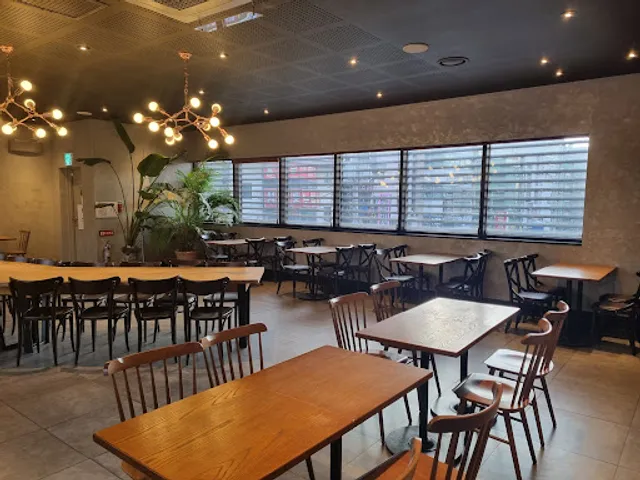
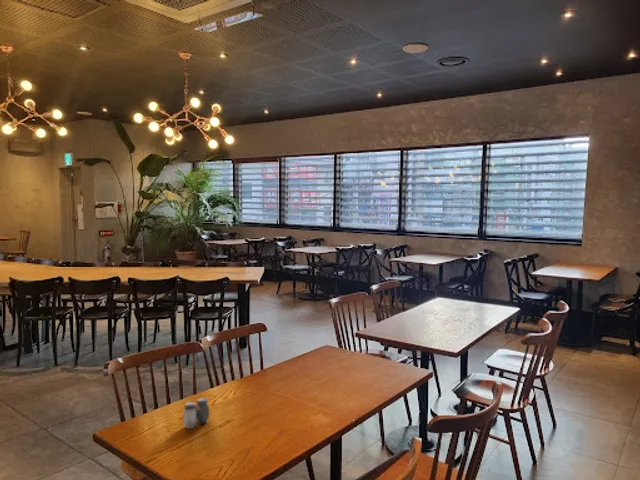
+ salt and pepper shaker [182,397,210,429]
